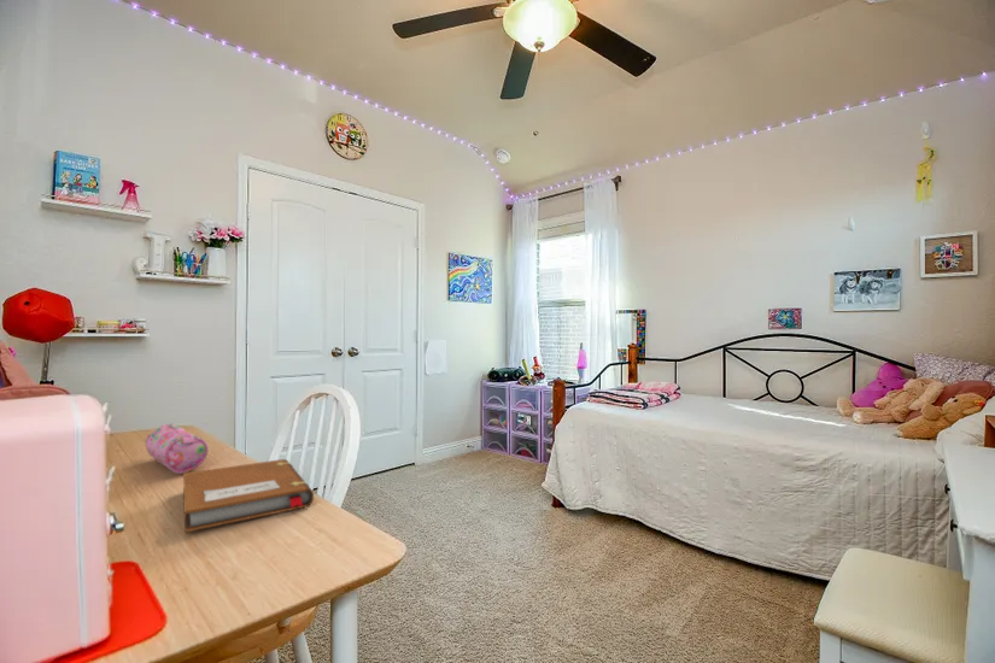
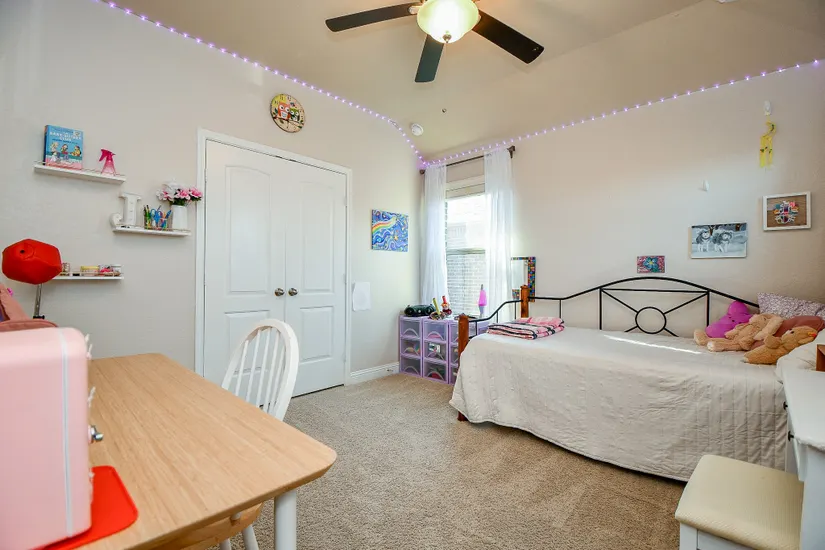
- notebook [182,458,315,534]
- pencil case [144,422,210,475]
